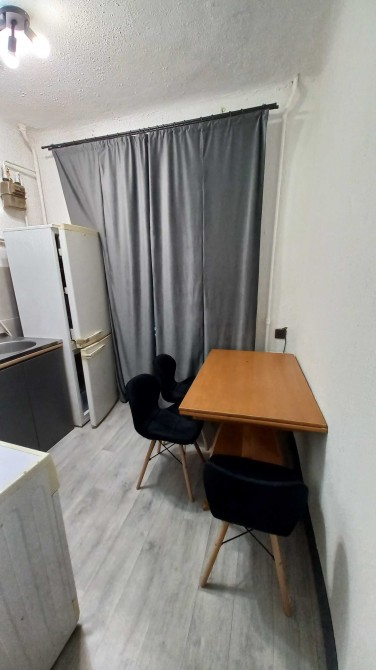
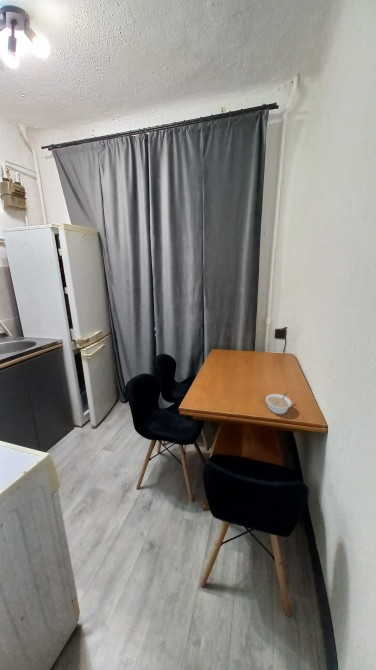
+ legume [265,391,293,415]
